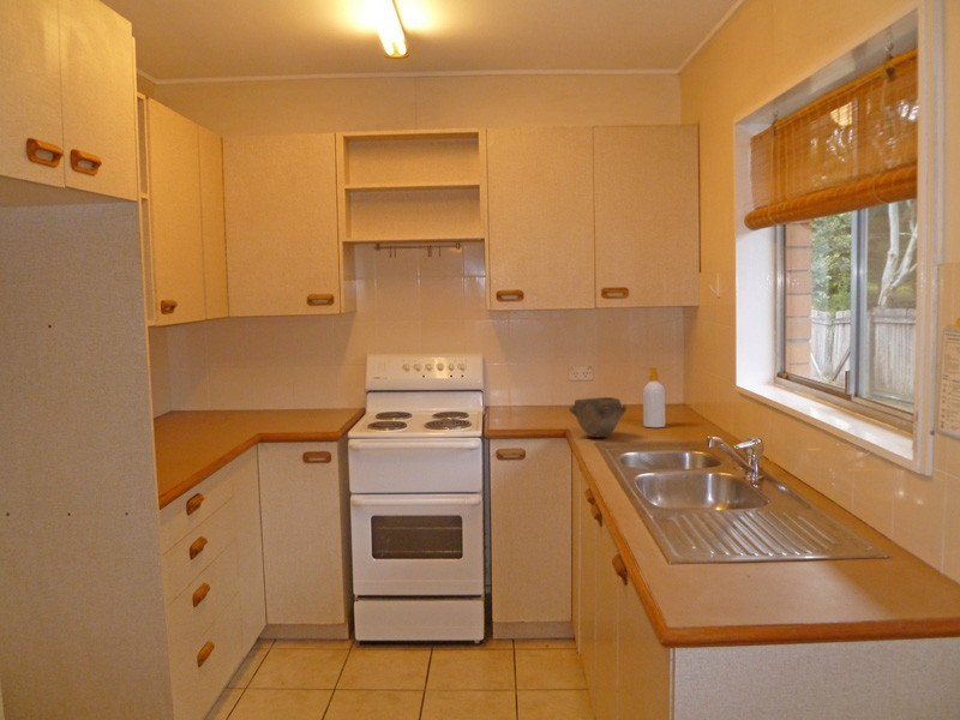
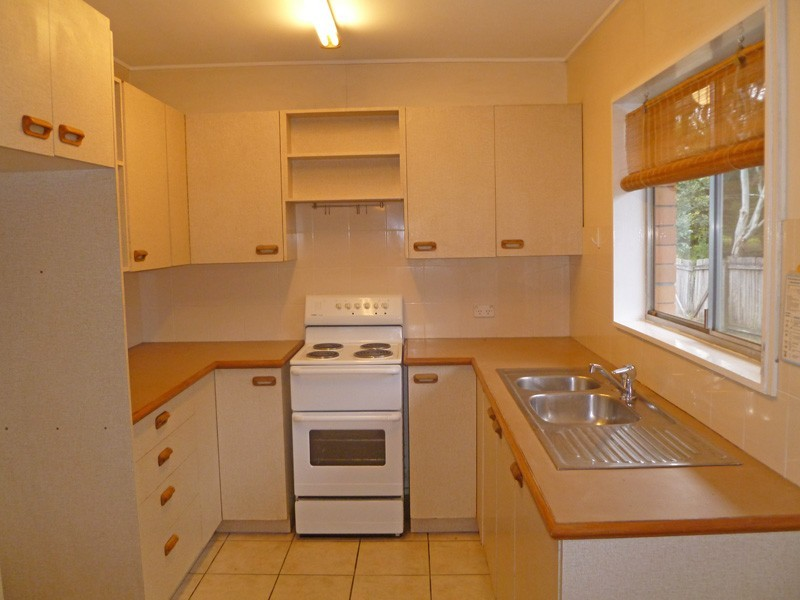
- soap bottle [640,366,666,428]
- bowl [568,396,628,438]
